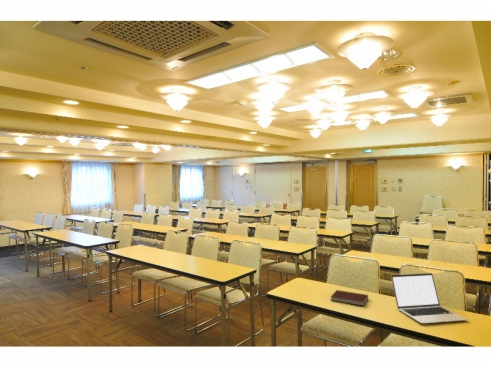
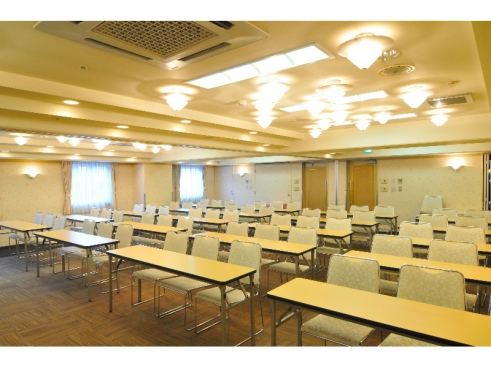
- laptop [390,272,468,324]
- notebook [330,289,369,307]
